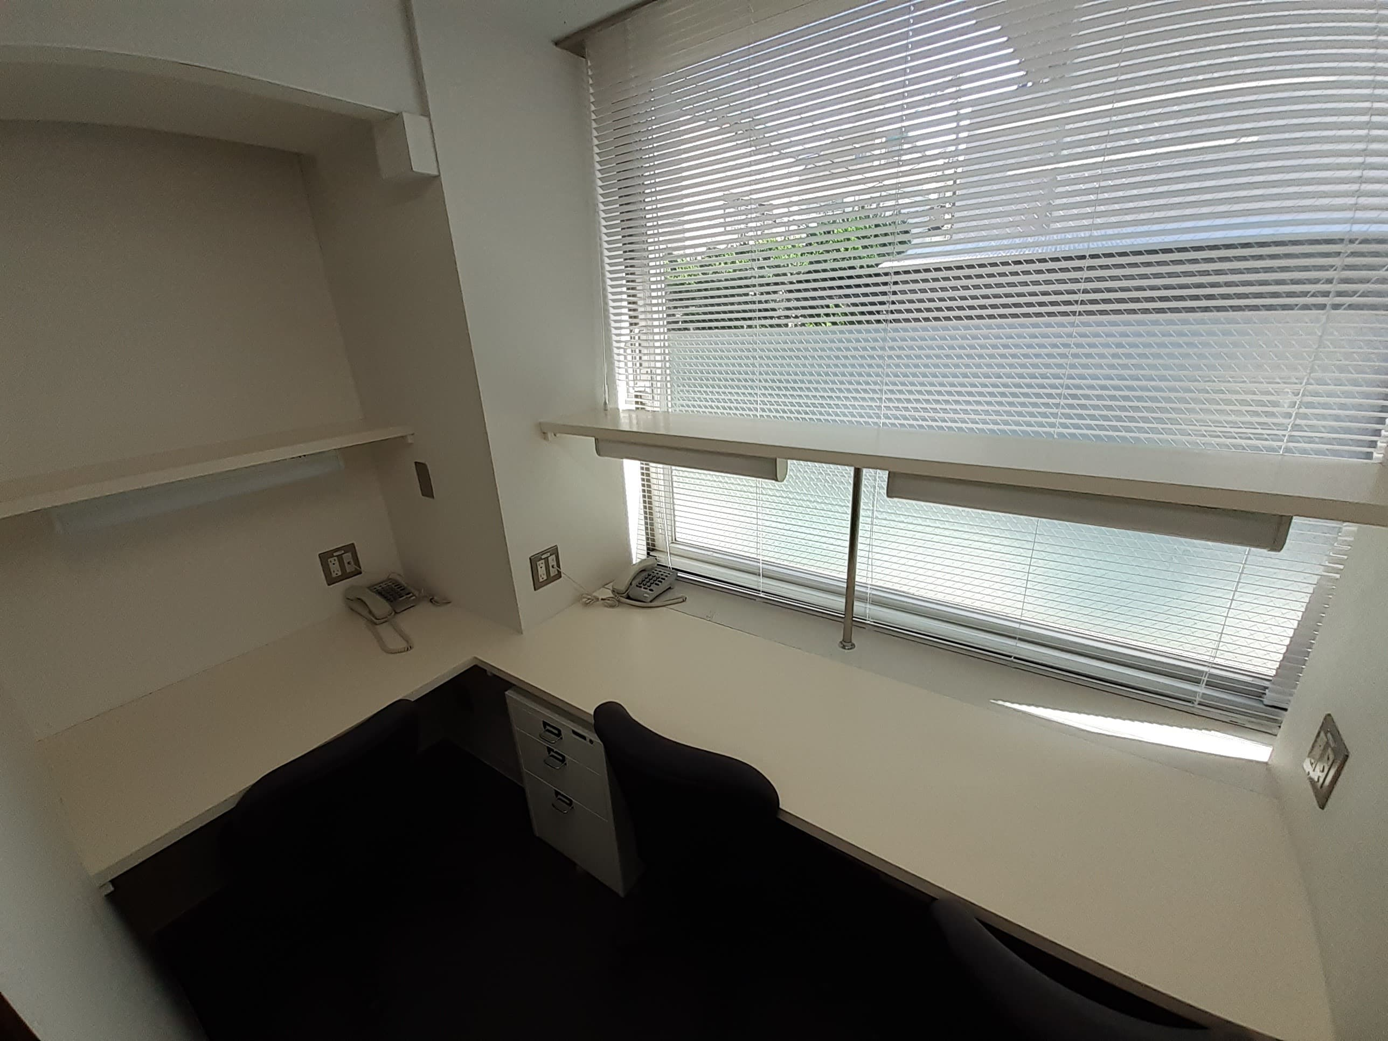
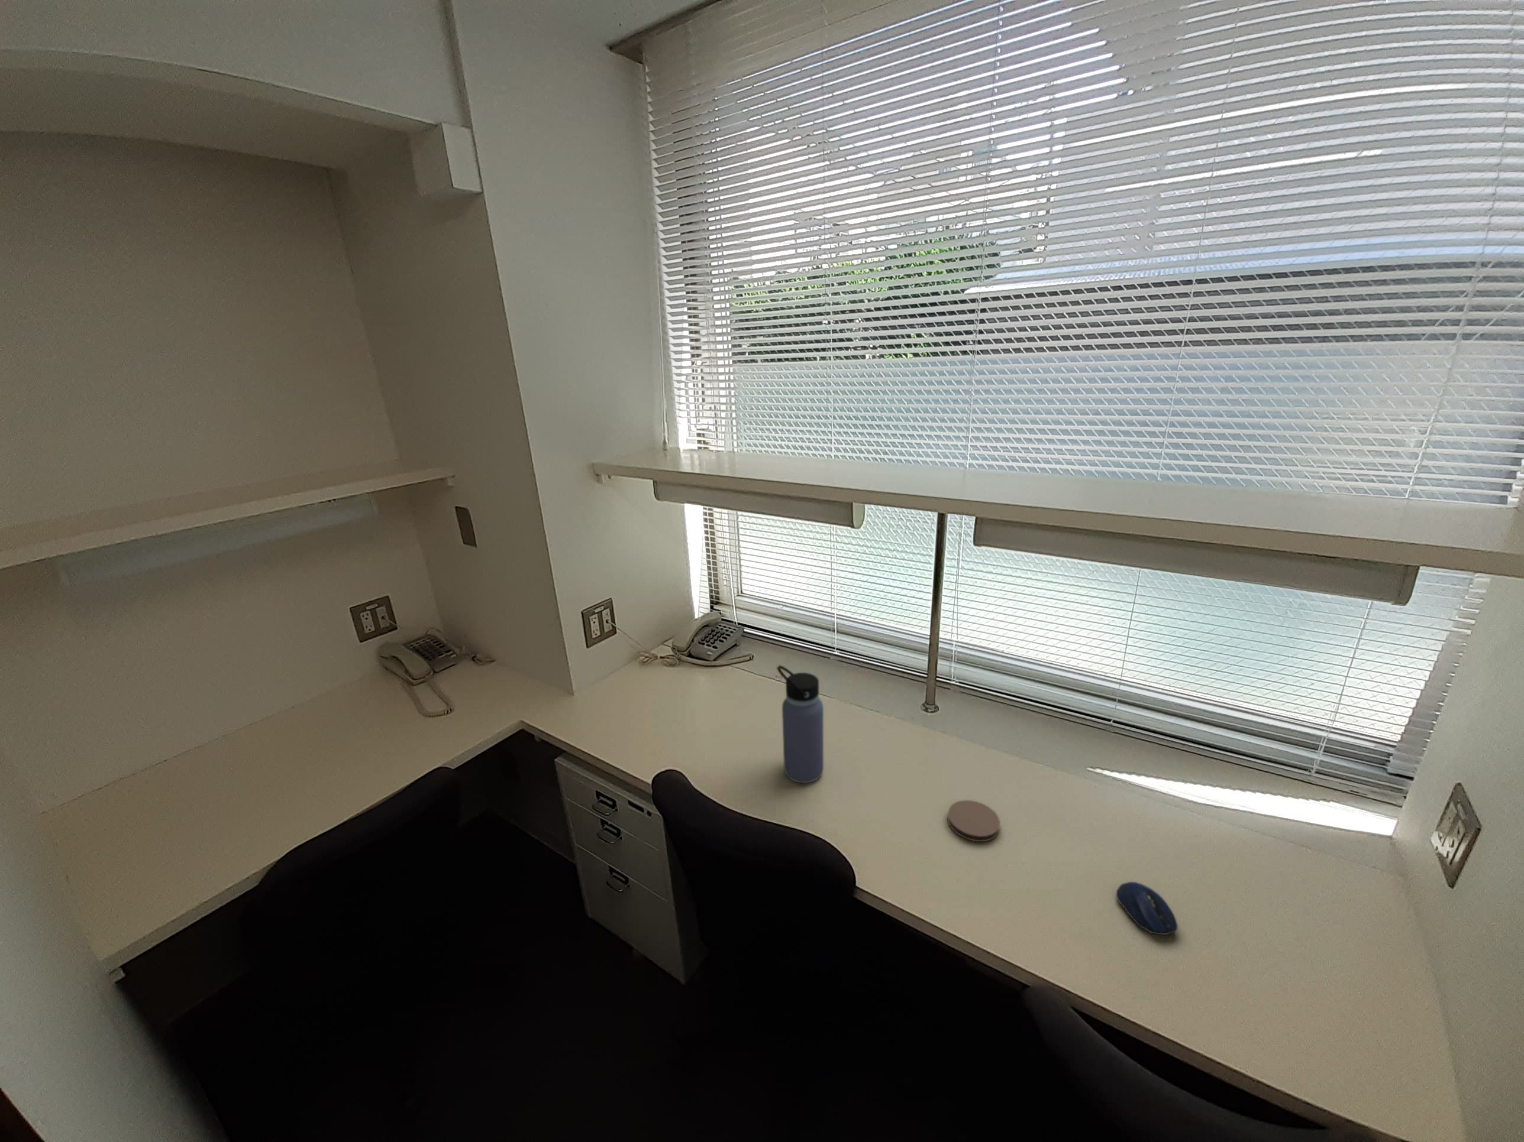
+ coaster [947,800,1001,842]
+ computer mouse [1115,882,1178,936]
+ water bottle [776,665,824,783]
